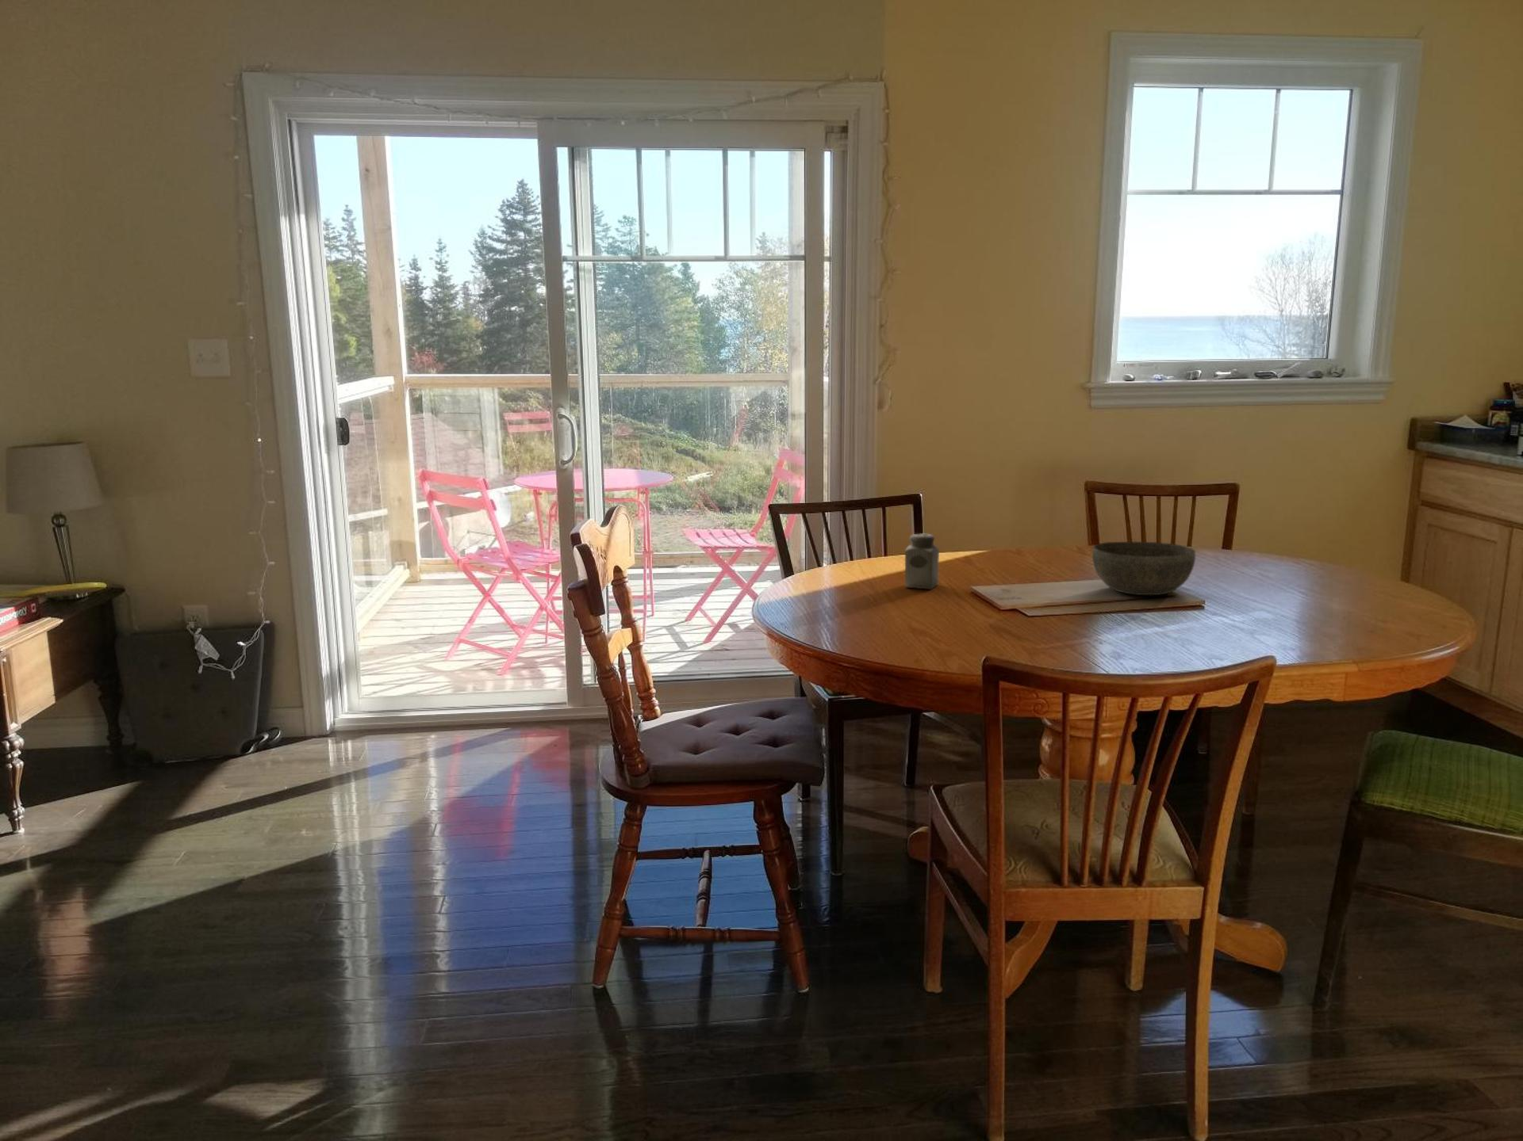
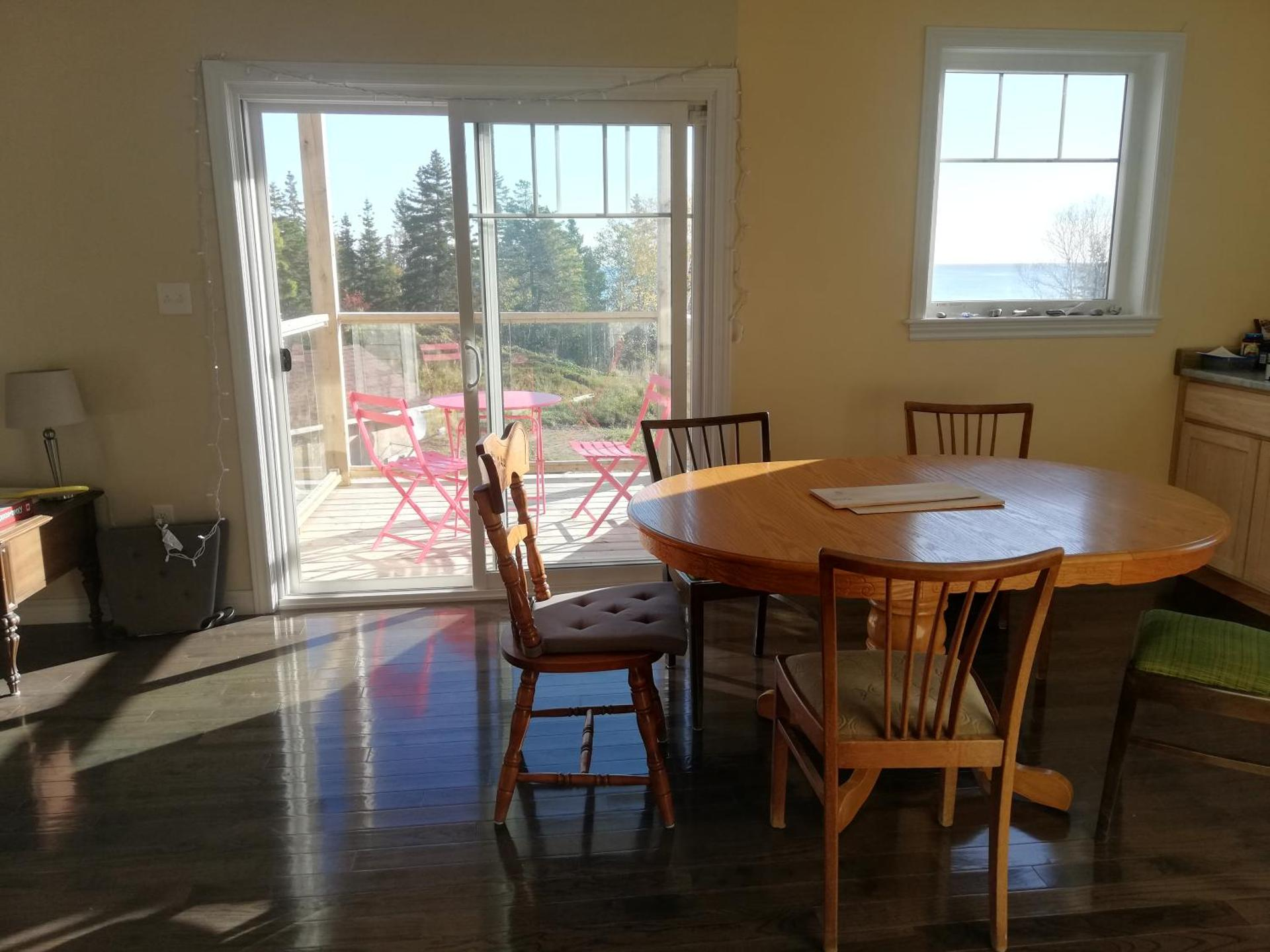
- bowl [1091,542,1196,596]
- salt shaker [904,533,940,591]
